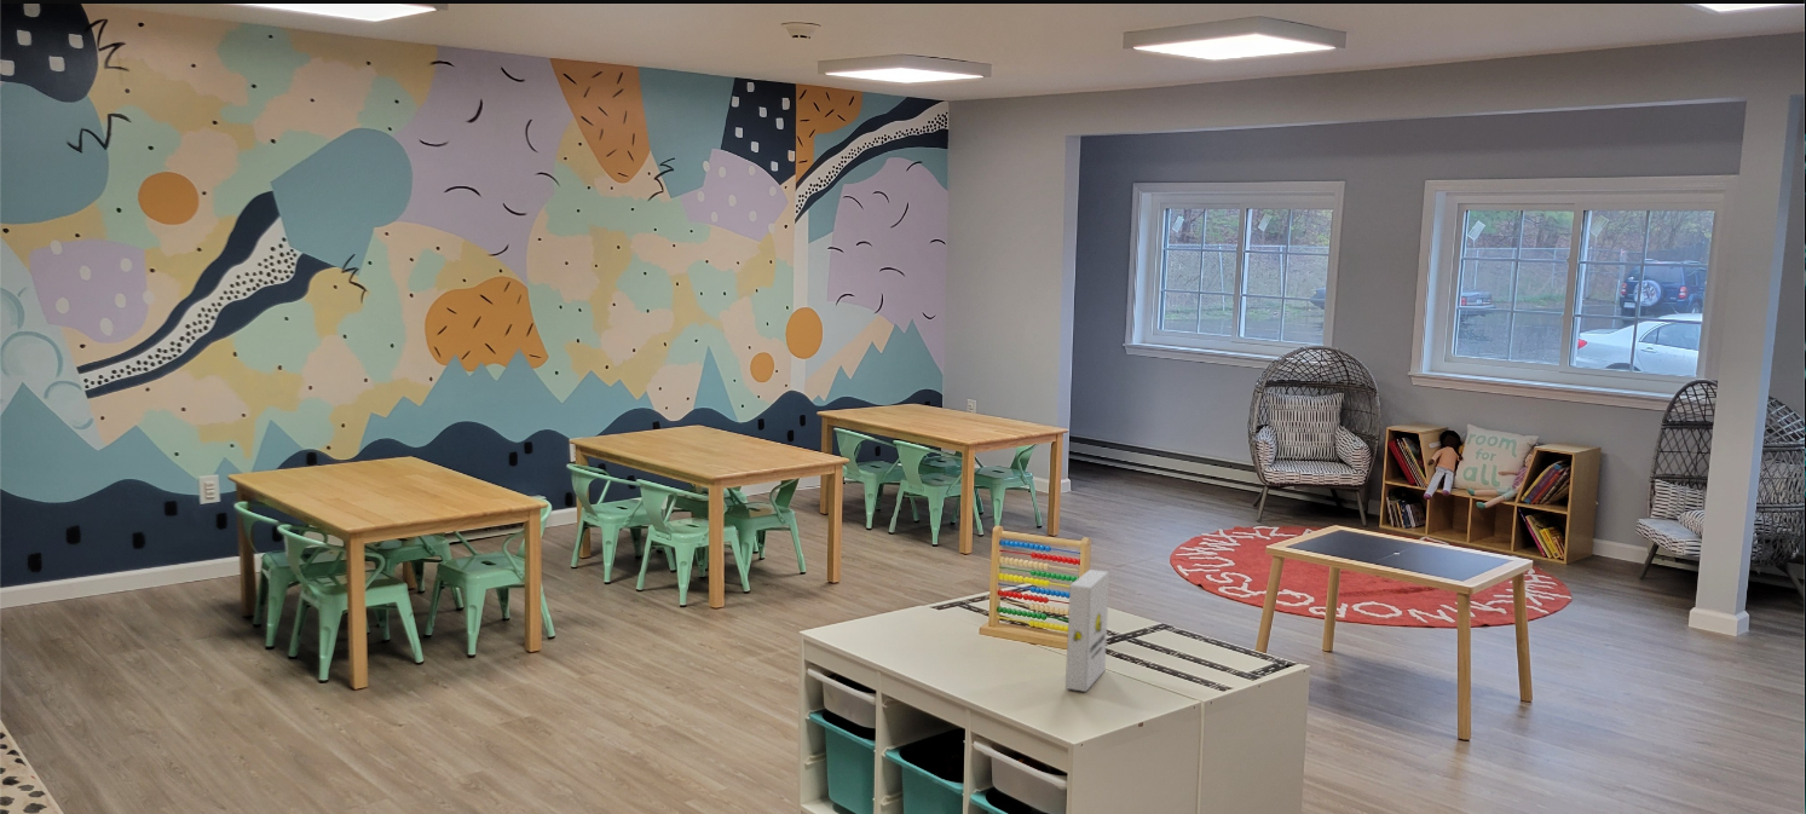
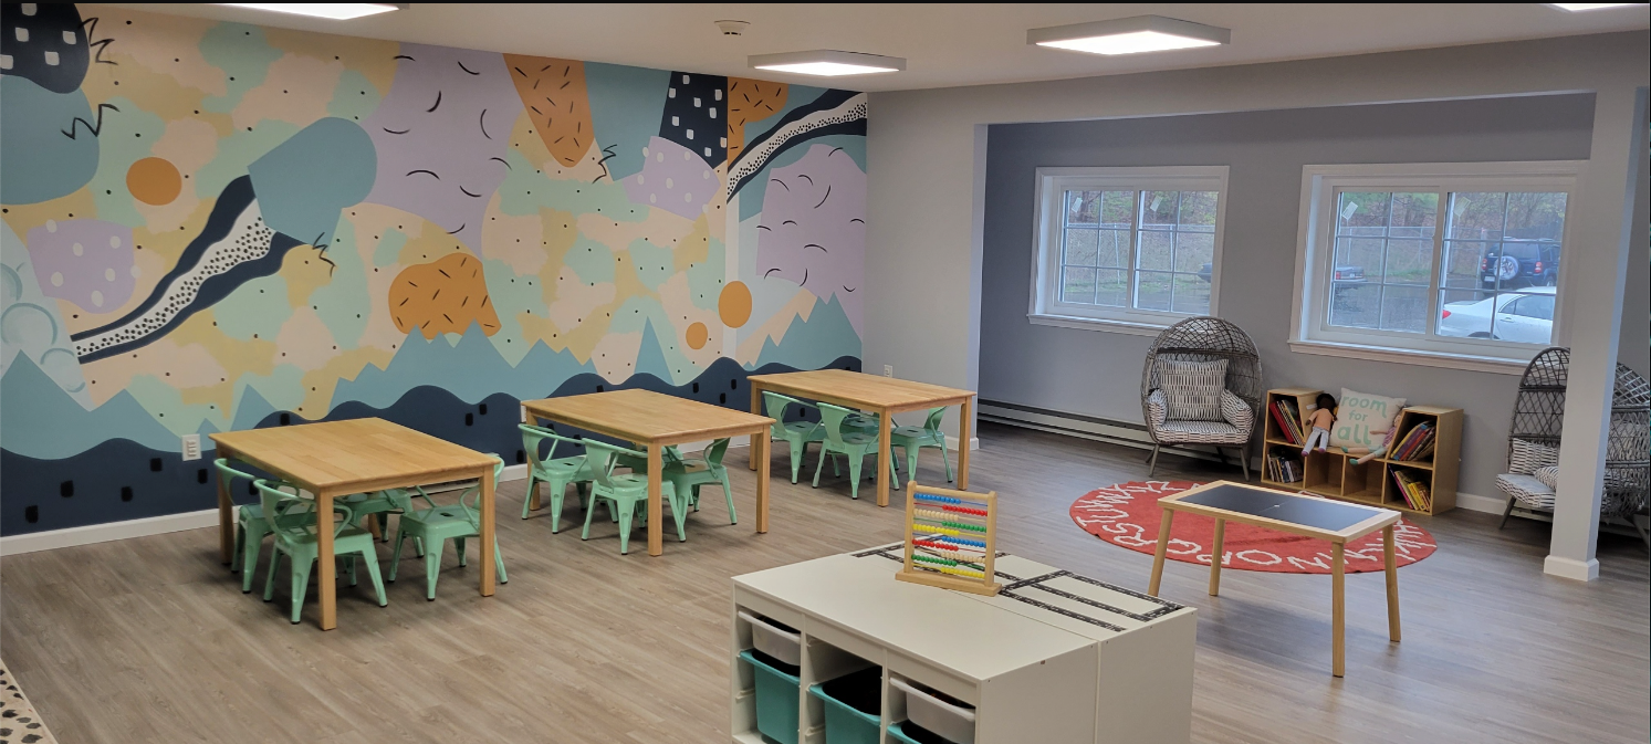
- board game [1064,568,1110,693]
